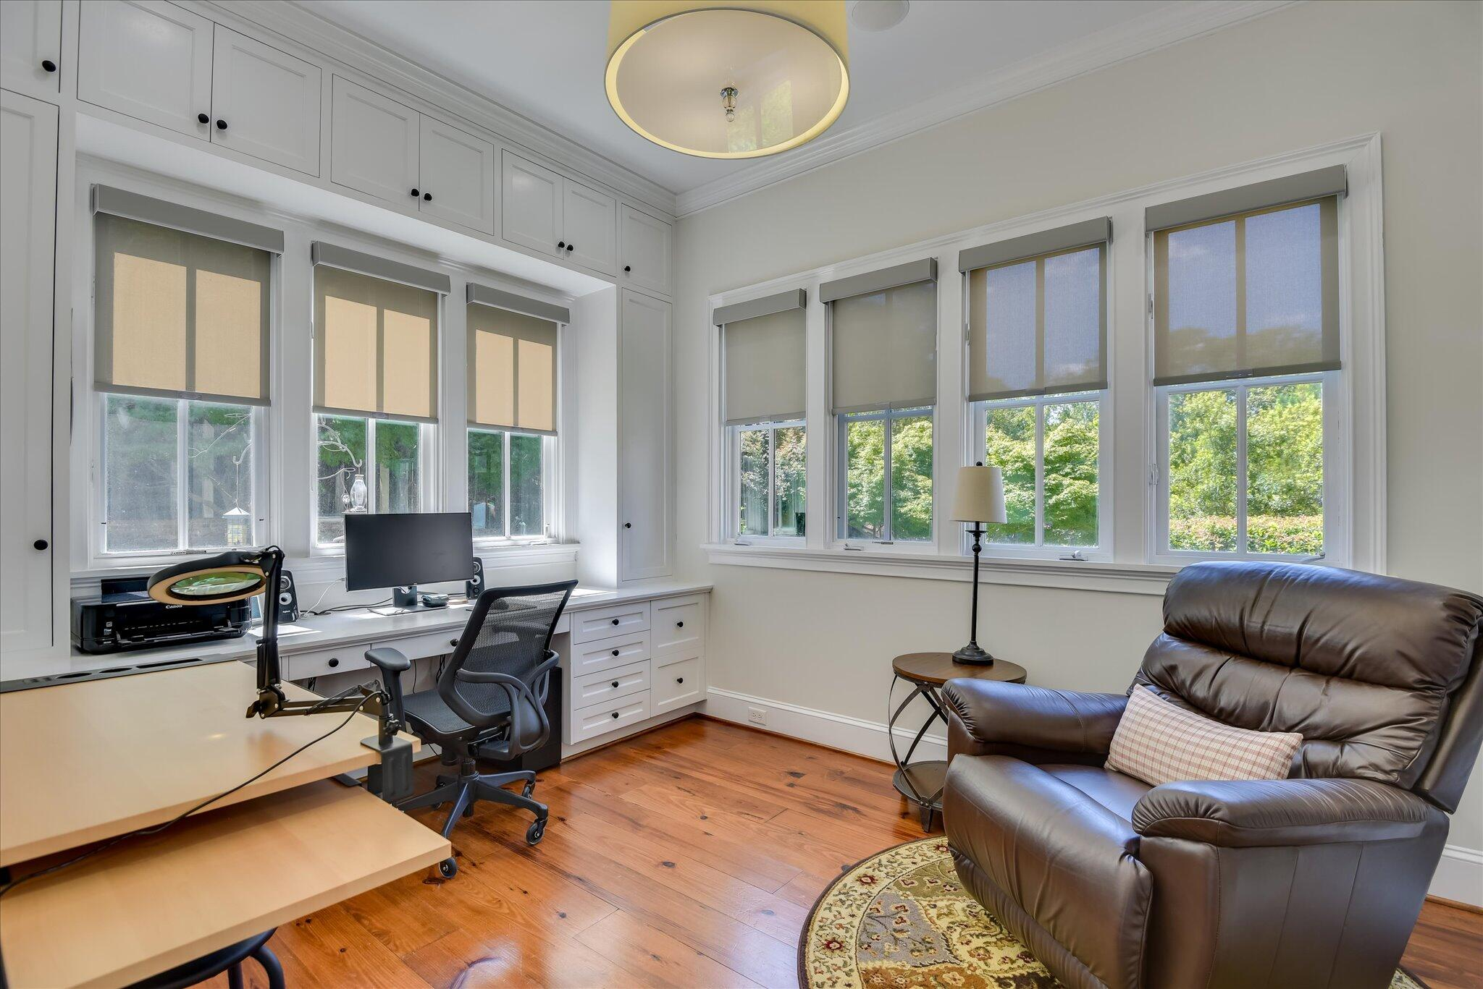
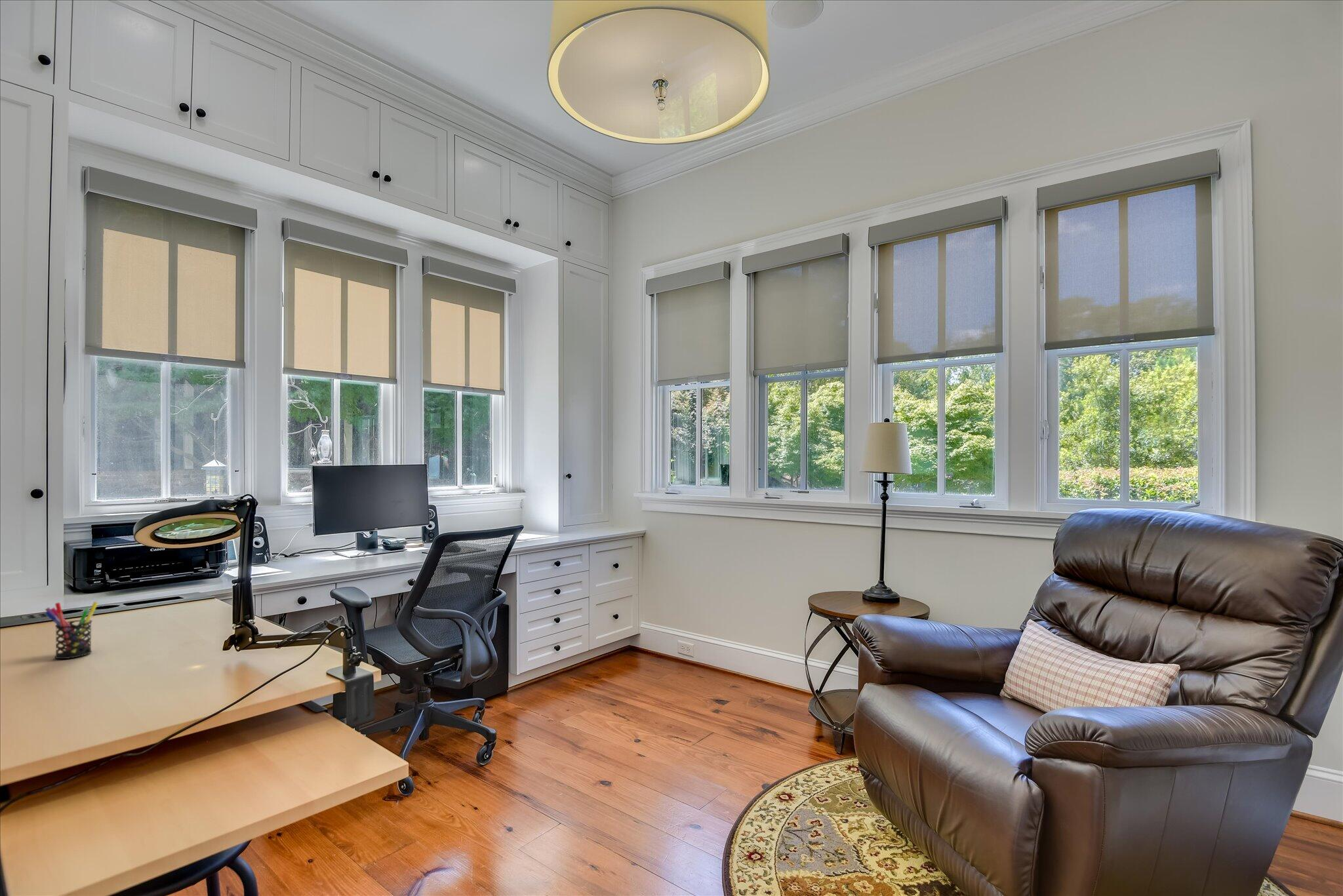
+ pen holder [45,601,99,659]
